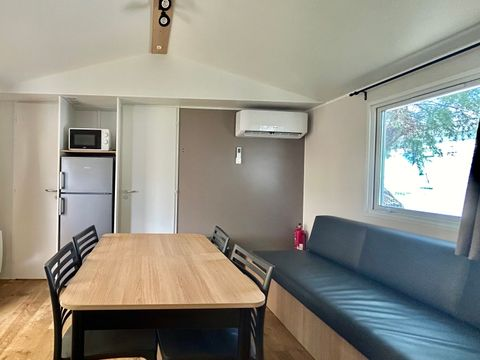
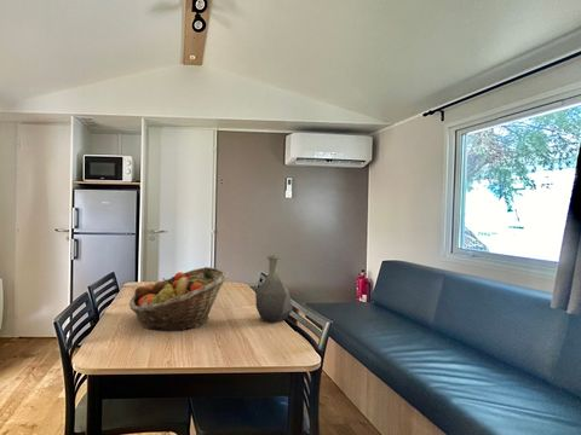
+ vase [254,255,294,324]
+ fruit basket [128,266,229,332]
